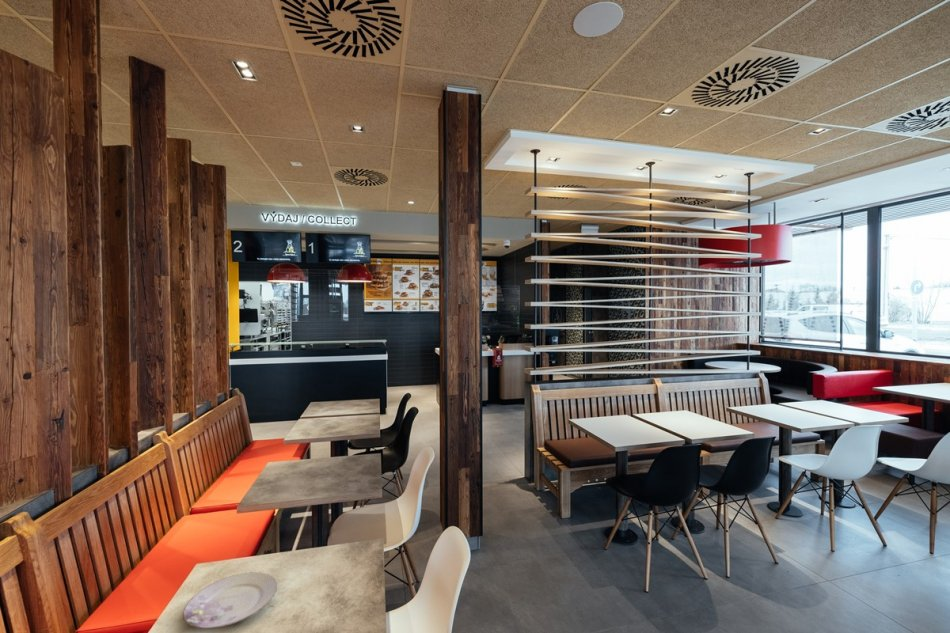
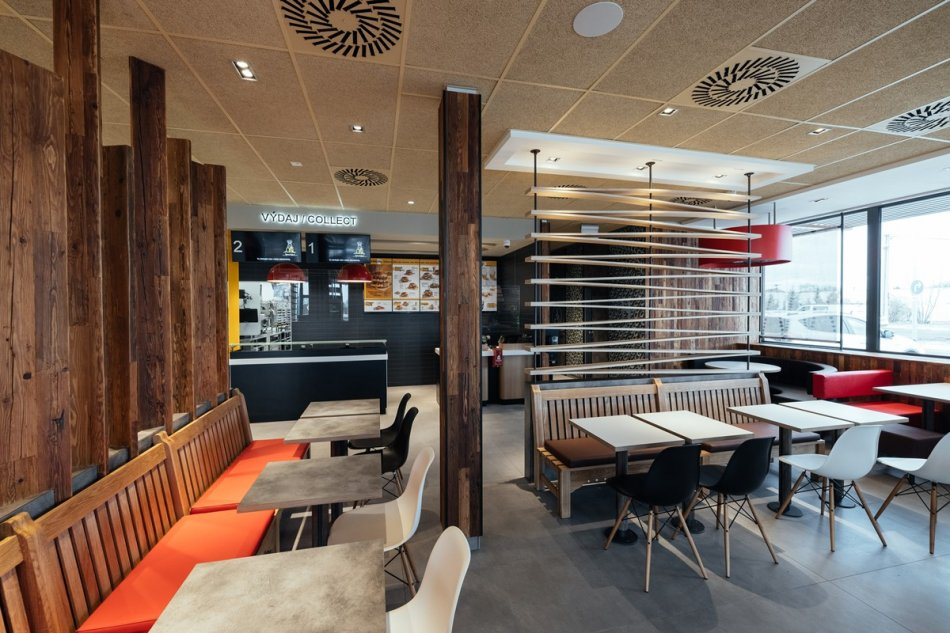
- plate [182,571,278,630]
